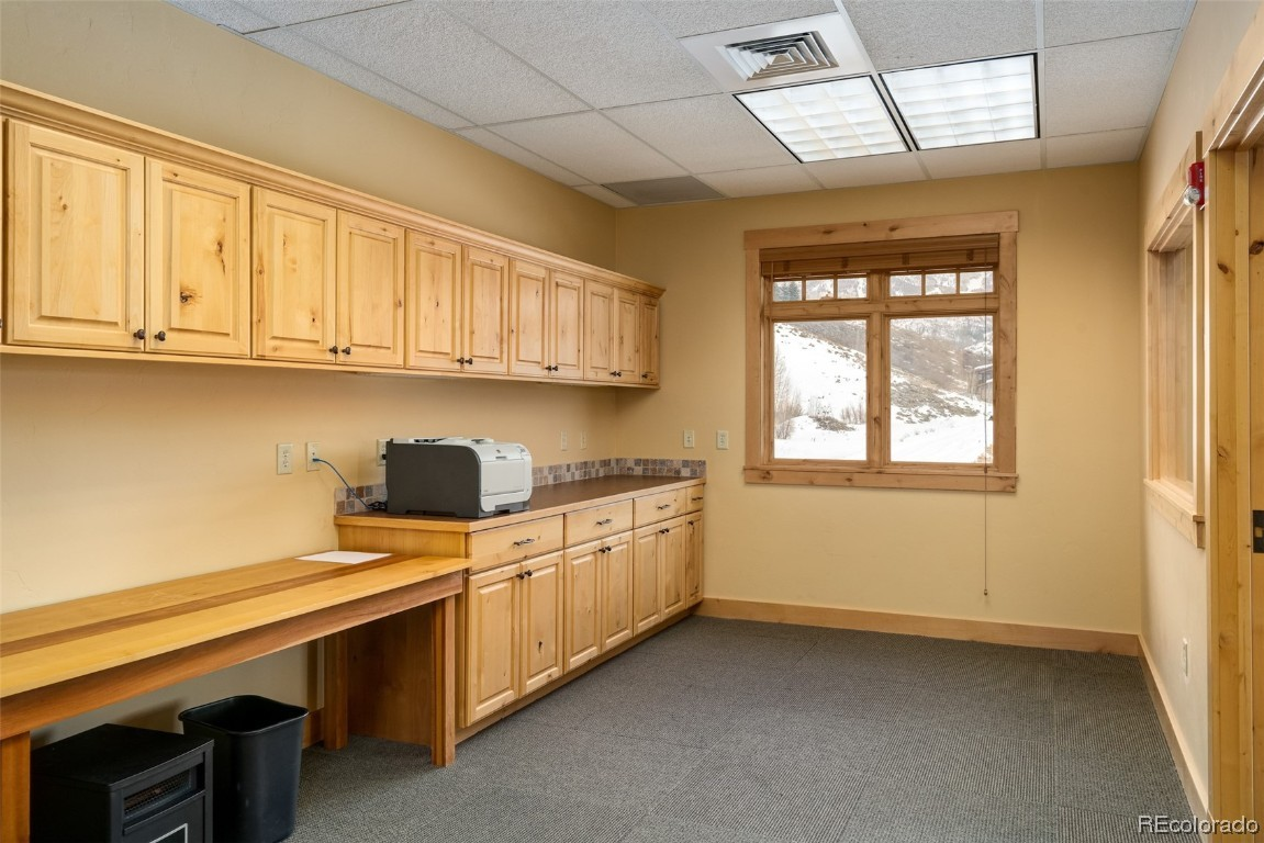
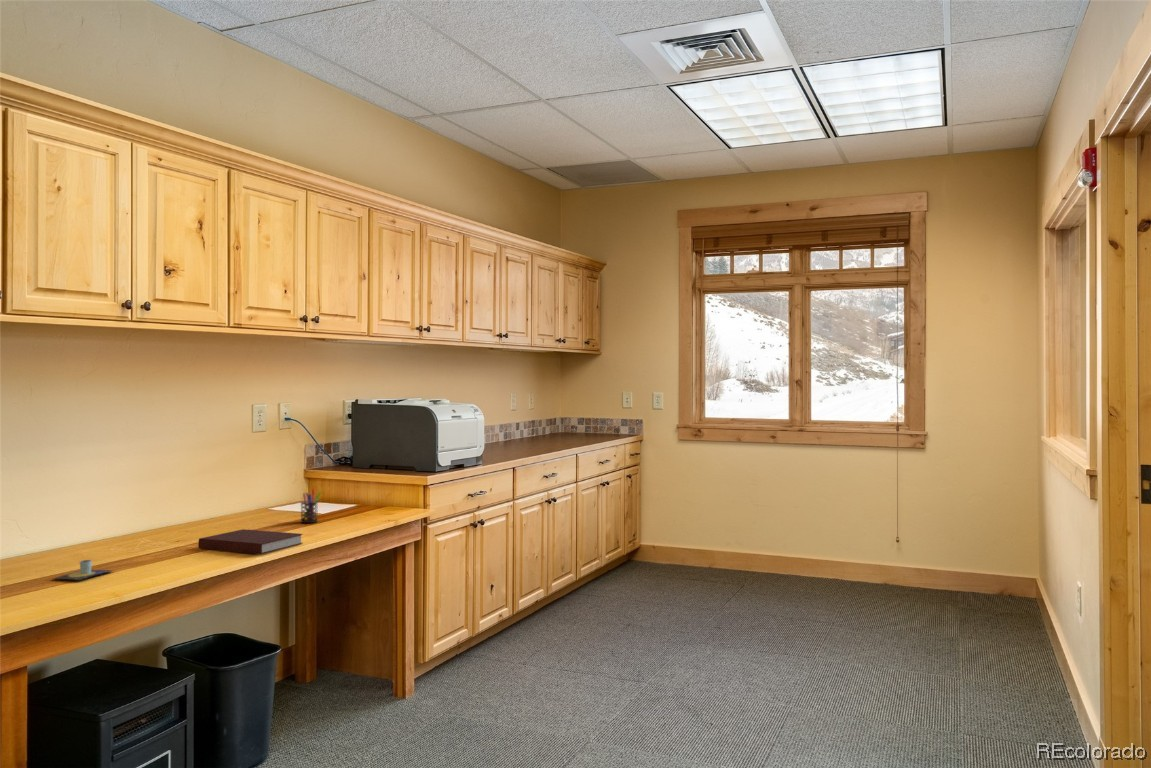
+ mug [52,559,115,581]
+ notebook [197,528,304,555]
+ pen holder [300,488,322,524]
